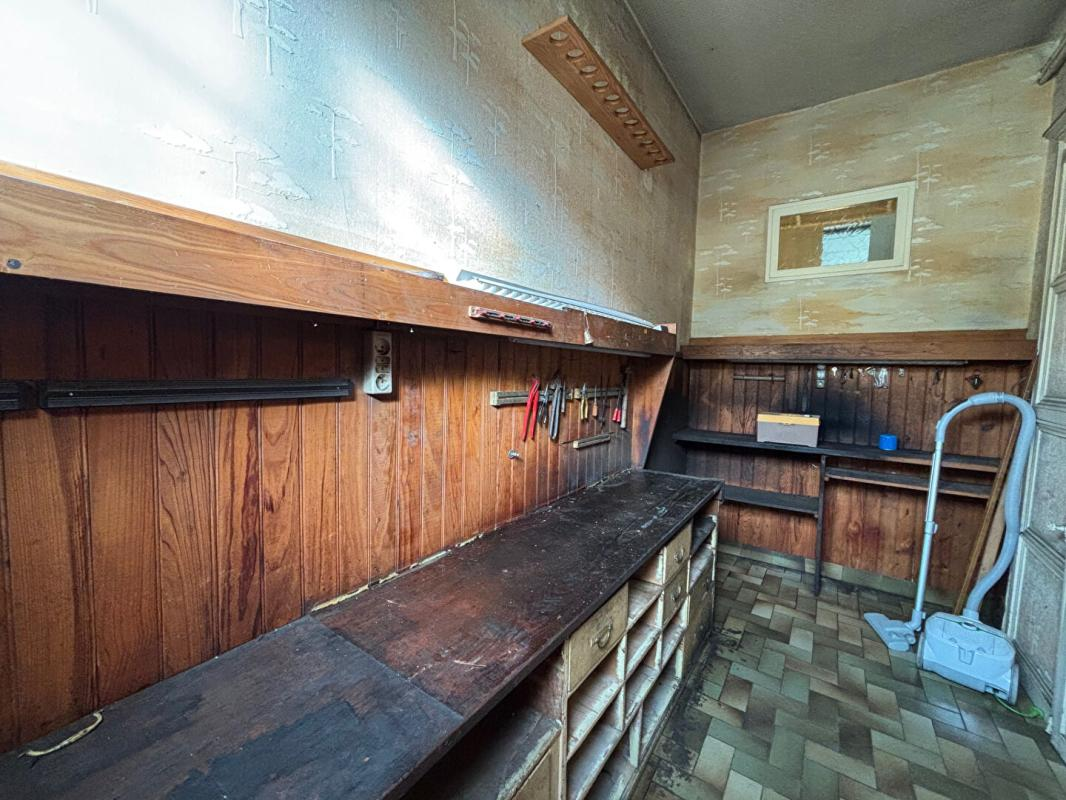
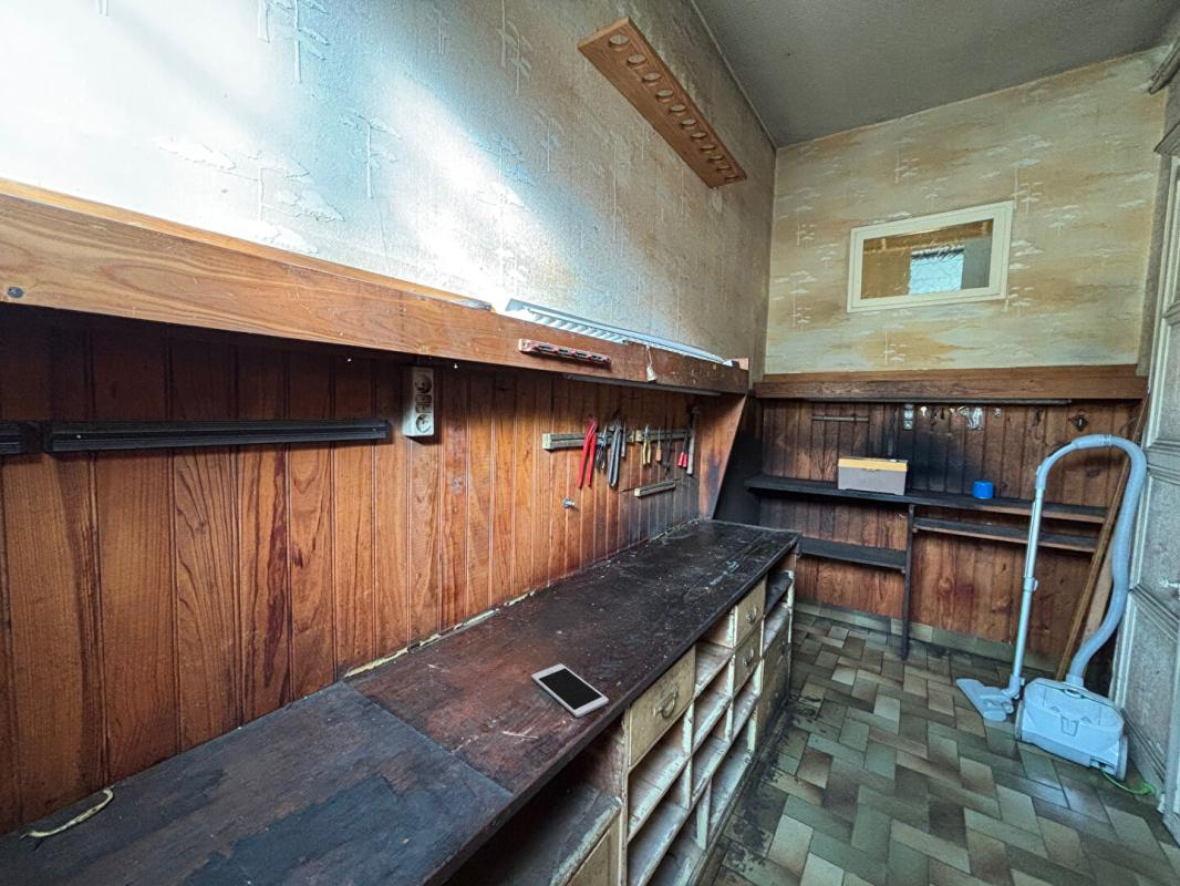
+ cell phone [530,663,610,719]
